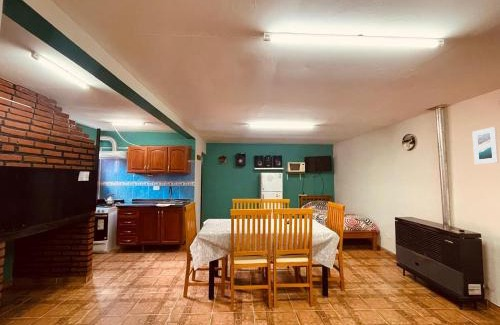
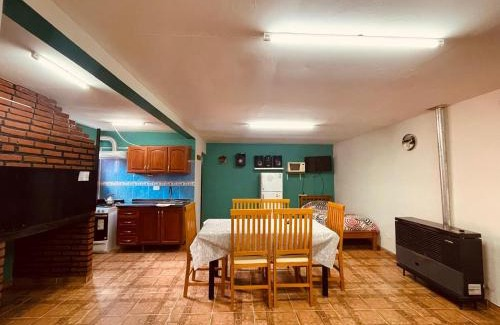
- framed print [472,126,500,165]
